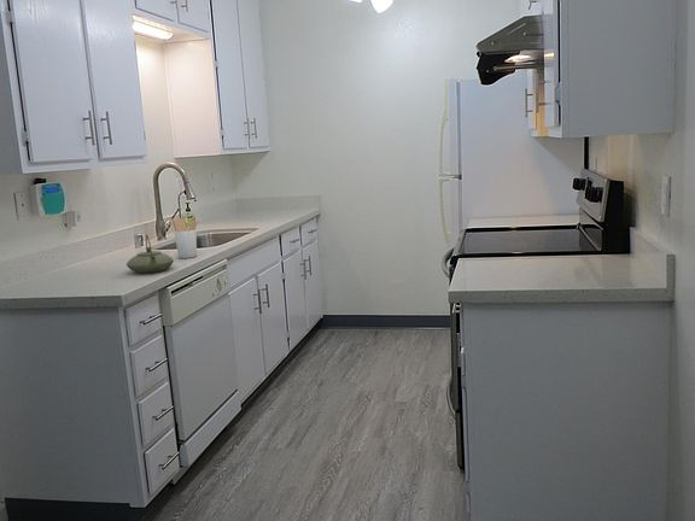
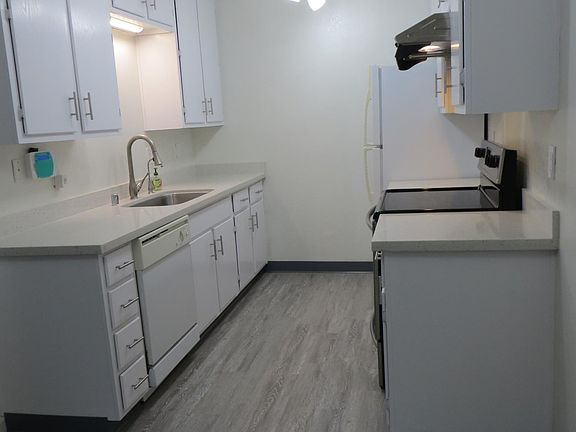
- teapot [125,234,175,274]
- utensil holder [168,217,199,259]
